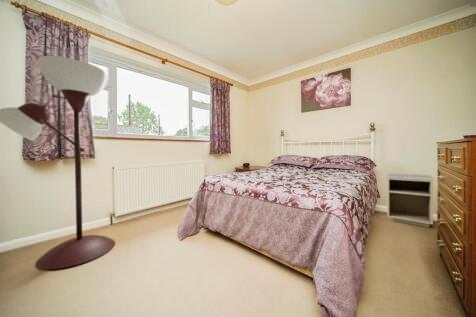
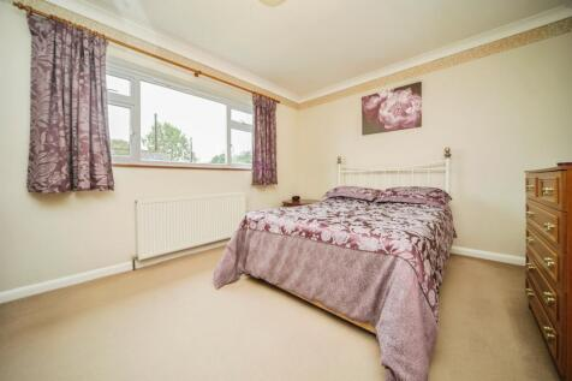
- floor lamp [0,55,116,270]
- nightstand [386,173,435,228]
